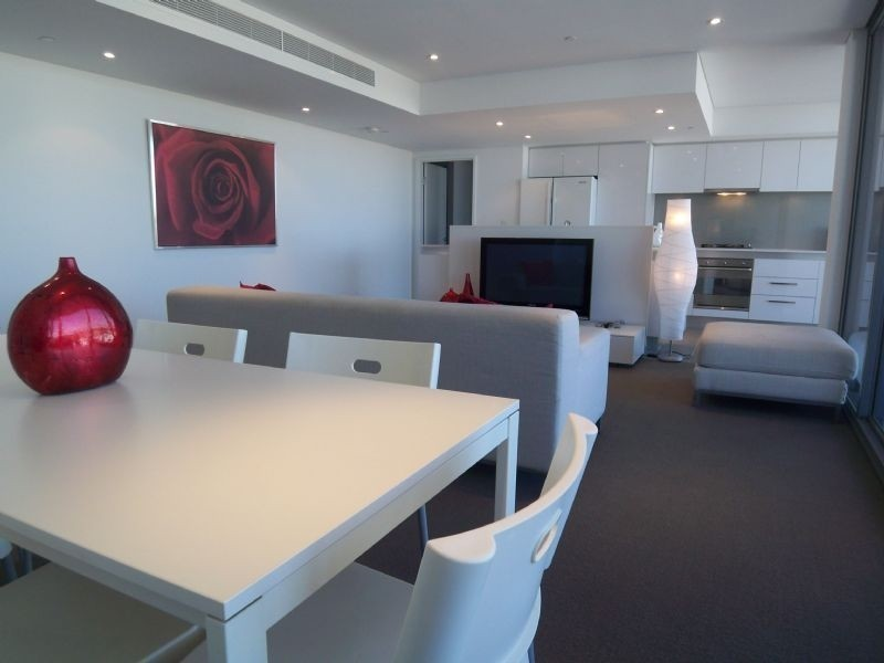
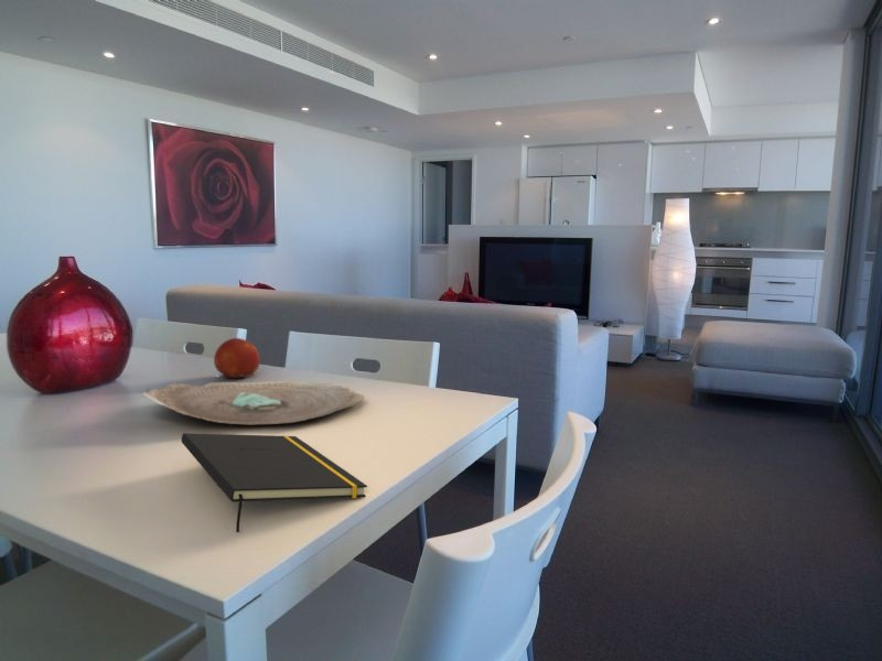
+ notepad [181,432,368,533]
+ decorative bowl [142,380,367,425]
+ fruit [213,337,261,380]
